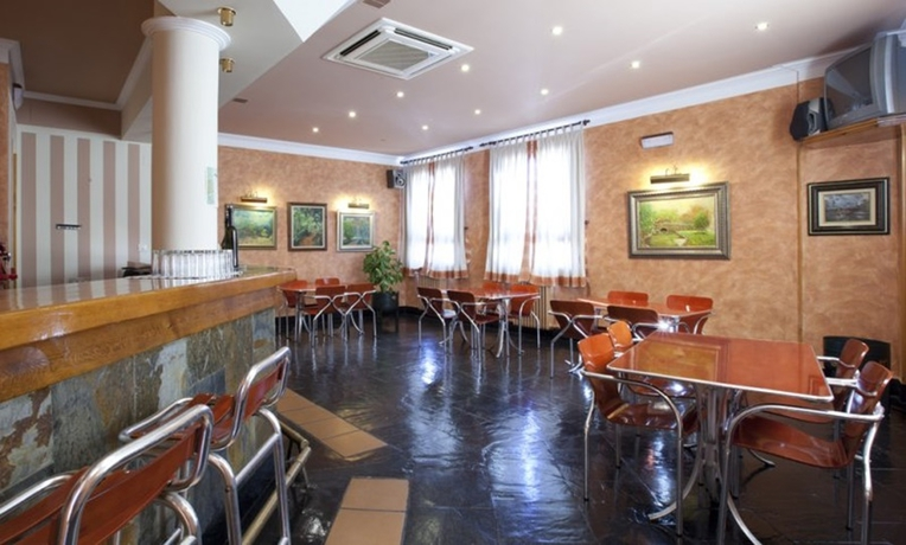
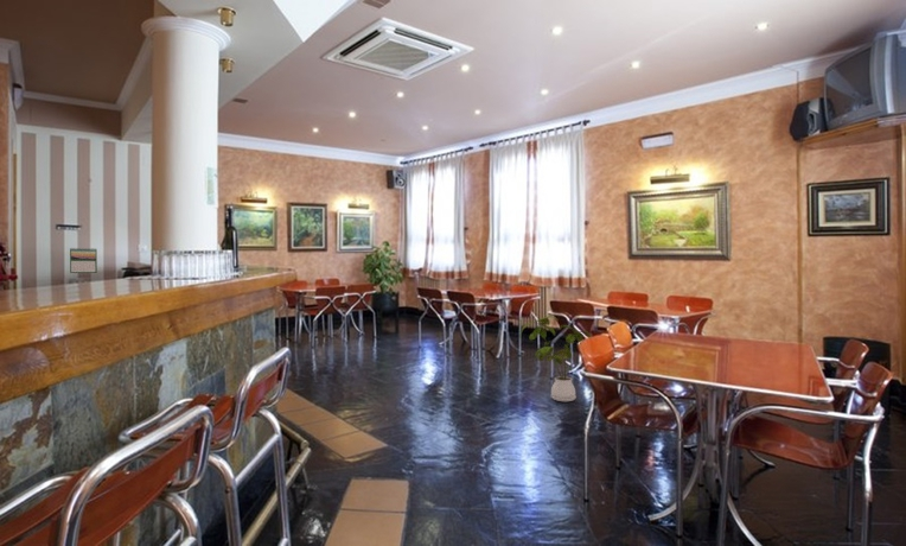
+ calendar [69,247,98,274]
+ house plant [518,315,593,402]
